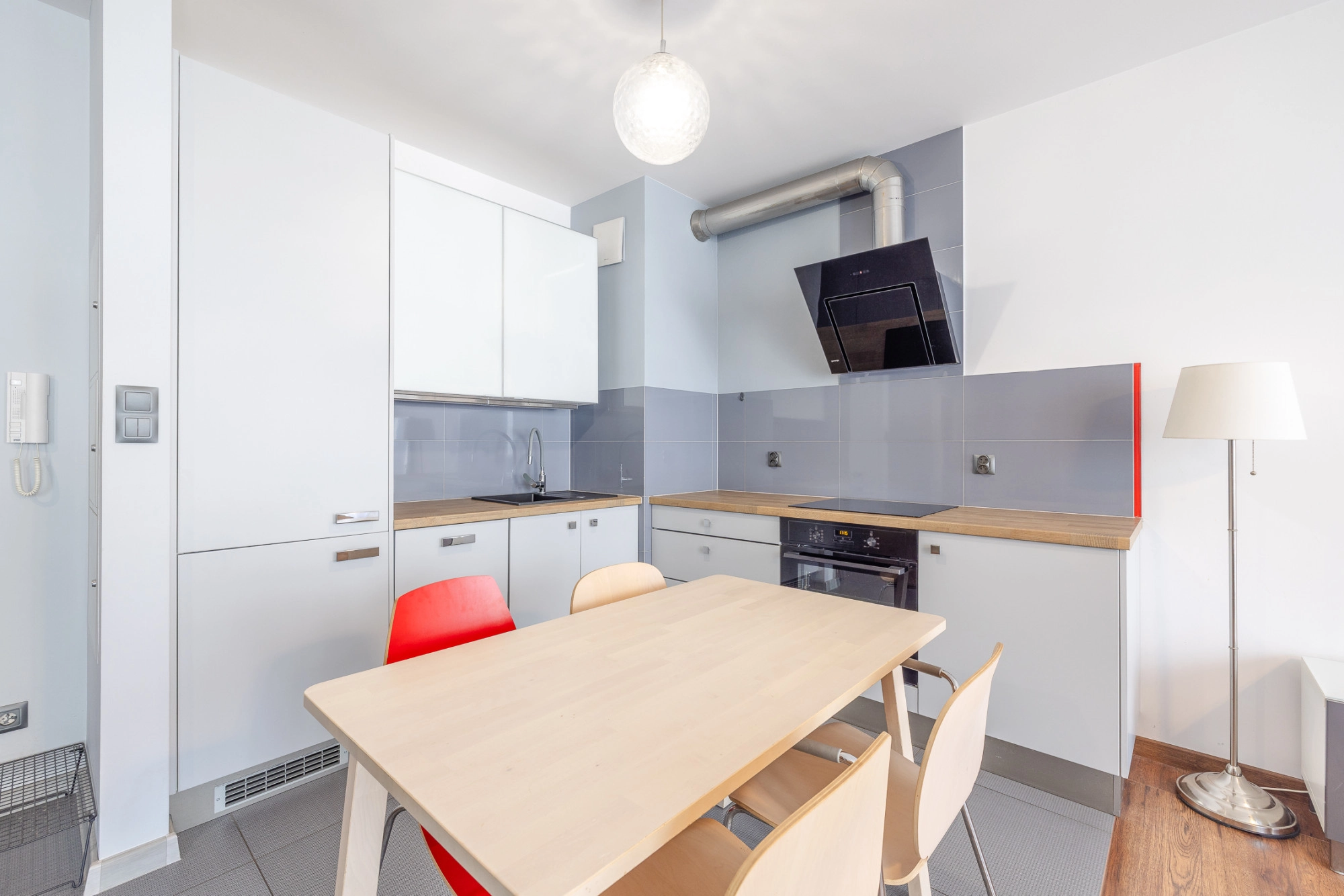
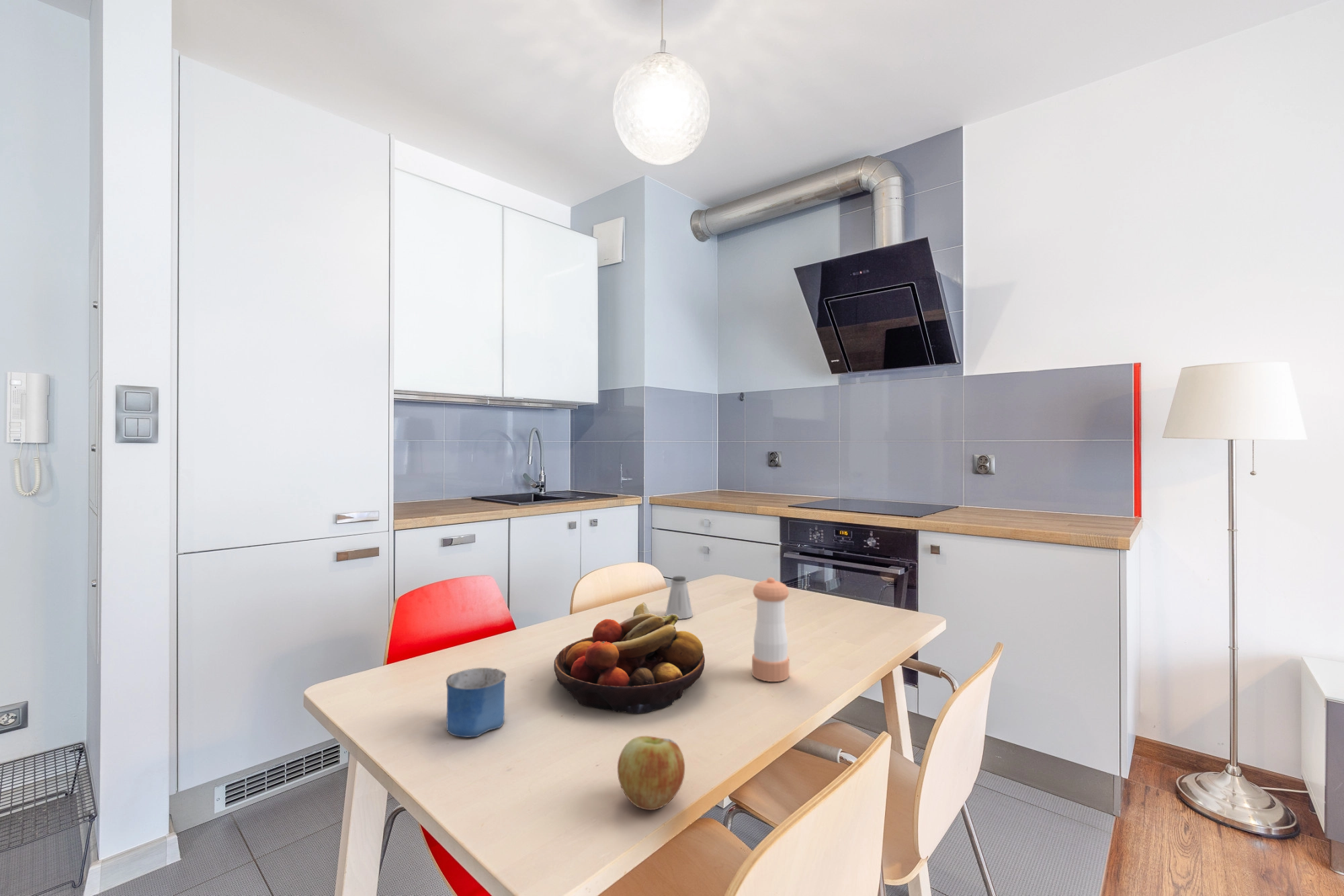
+ apple [617,735,685,811]
+ pepper shaker [751,577,790,682]
+ fruit bowl [553,602,706,714]
+ mug [446,667,507,738]
+ saltshaker [665,576,694,620]
